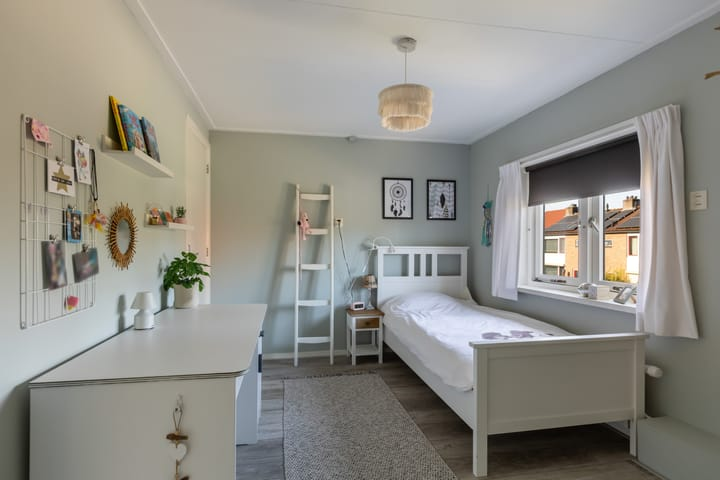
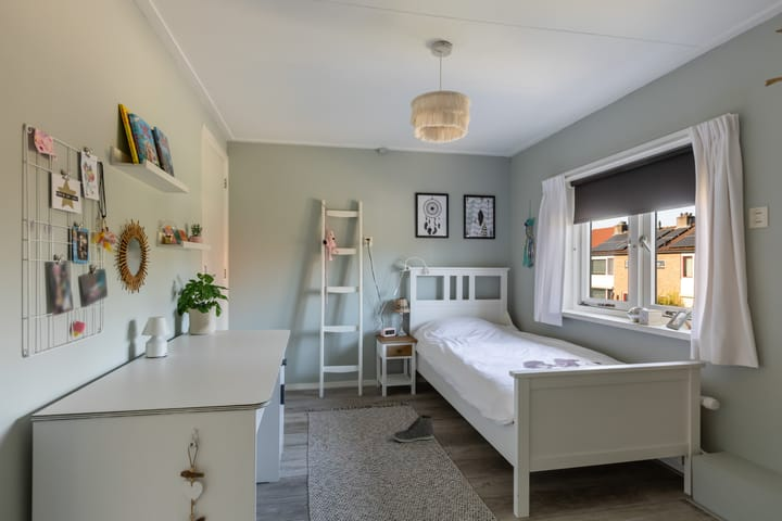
+ sneaker [392,414,434,443]
